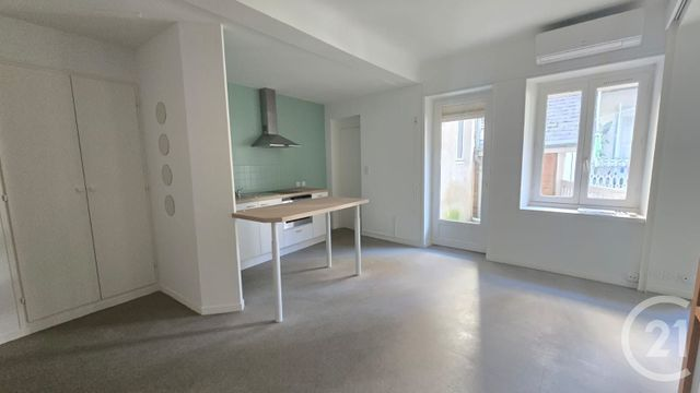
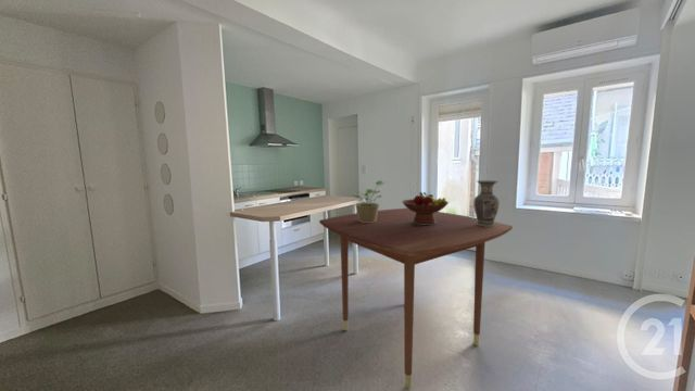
+ potted plant [353,179,386,223]
+ vase [472,179,501,227]
+ fruit bowl [401,191,450,225]
+ dining table [318,207,514,390]
